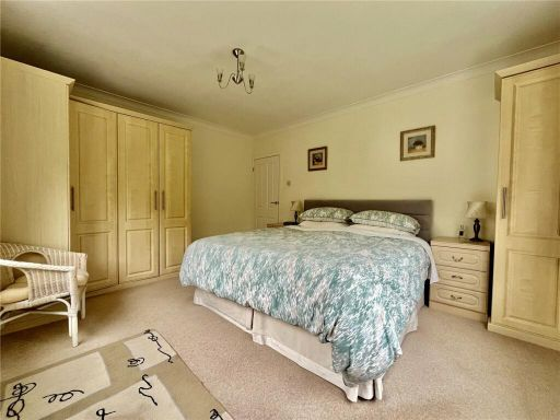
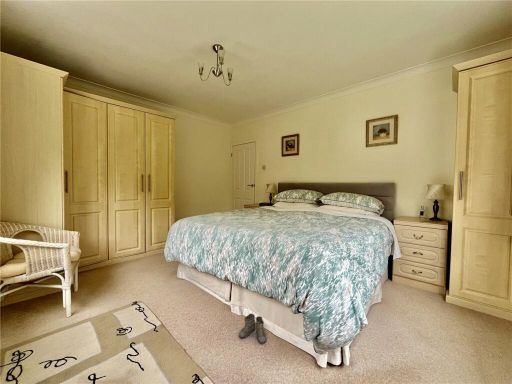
+ boots [238,313,268,345]
